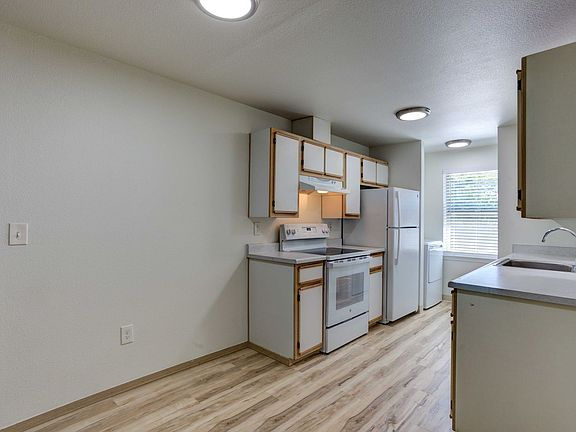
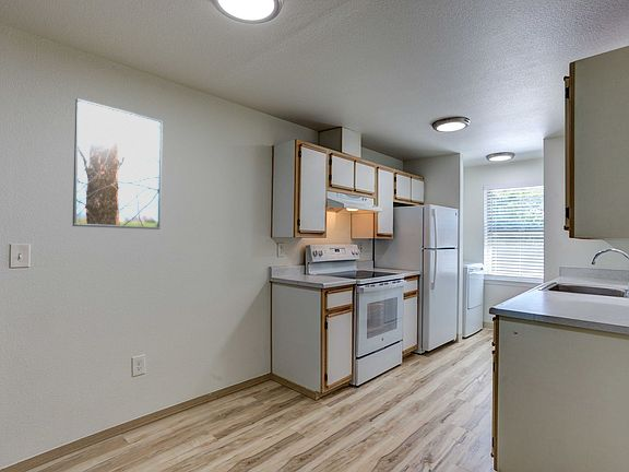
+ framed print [72,97,164,231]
